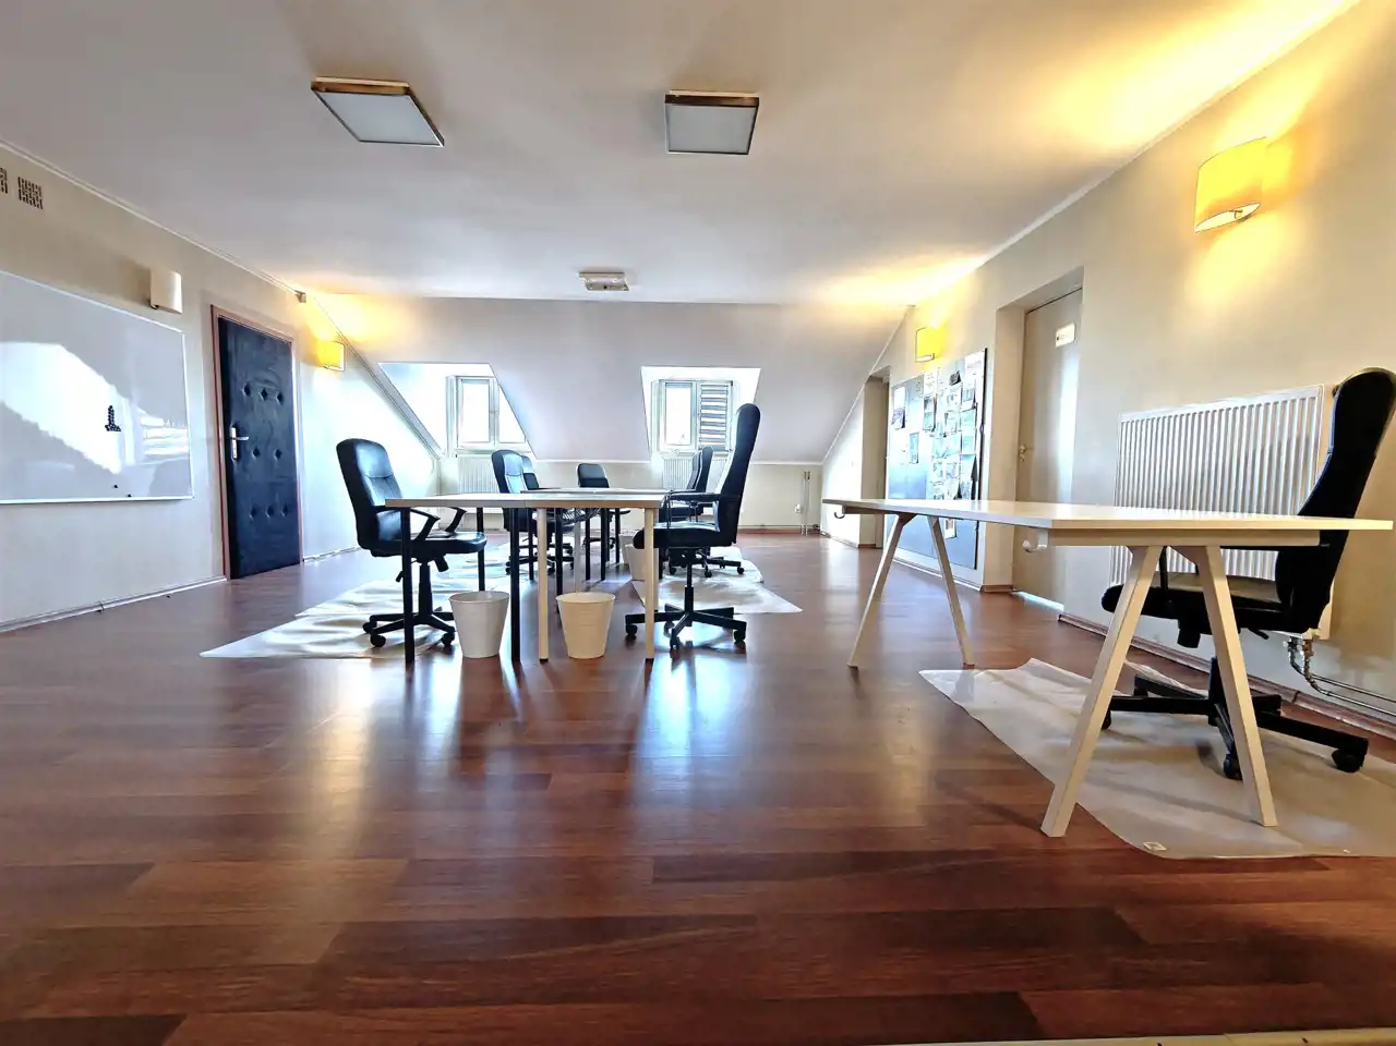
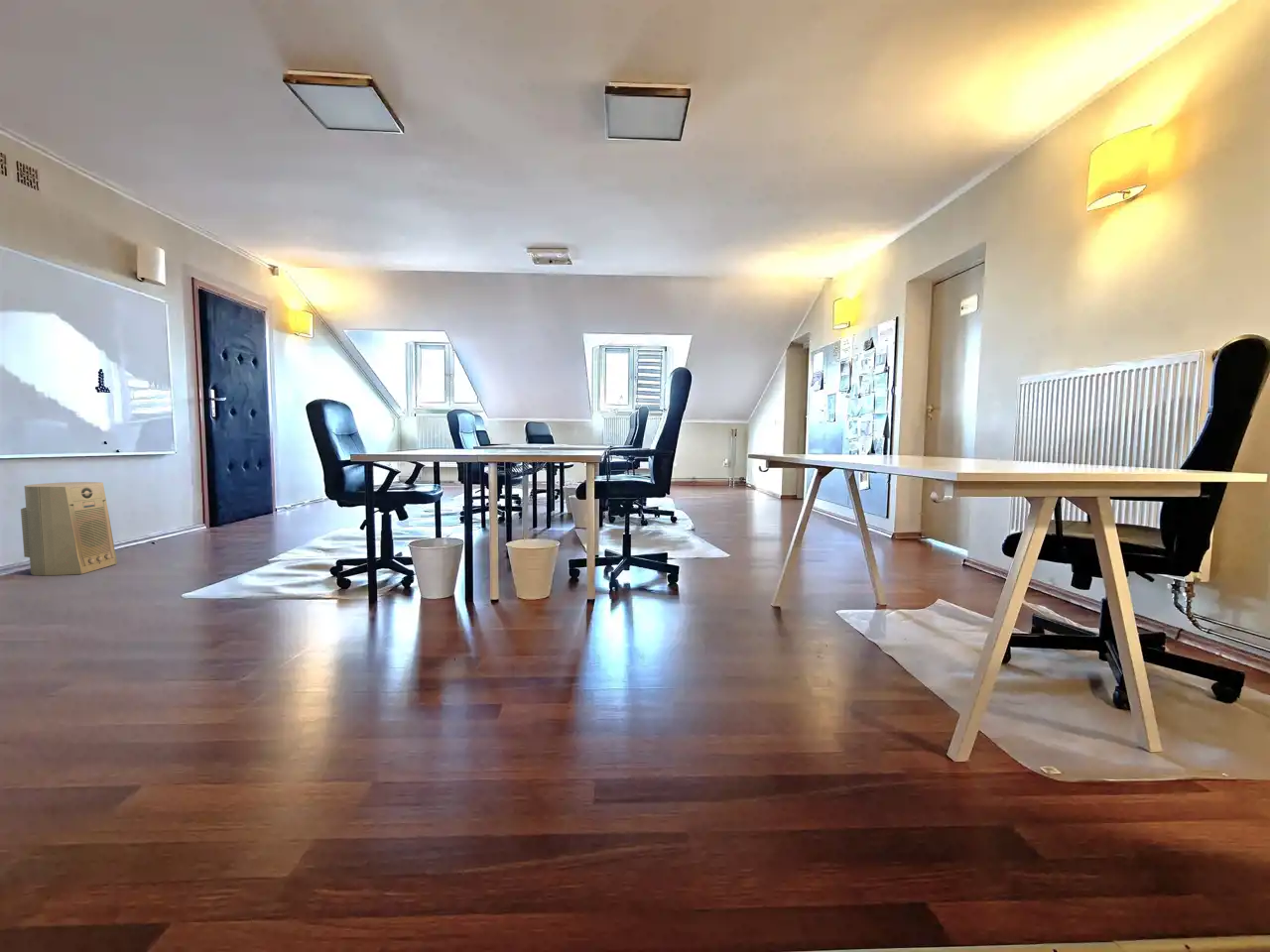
+ fan [20,481,118,576]
